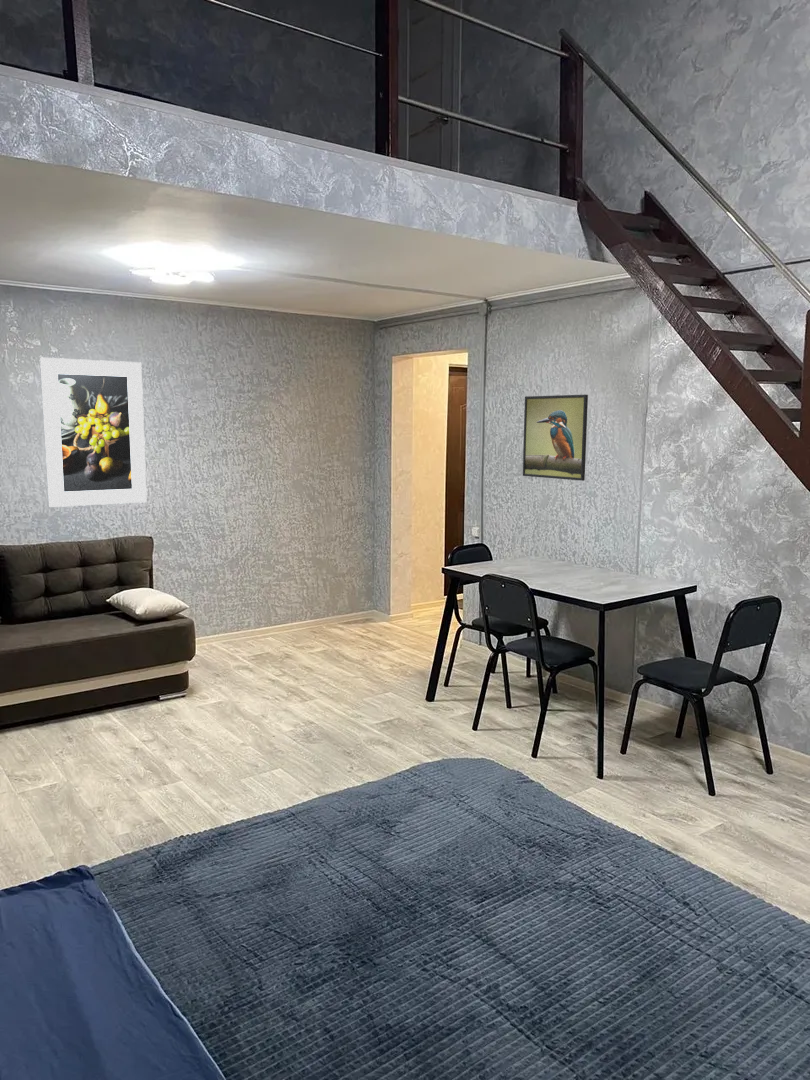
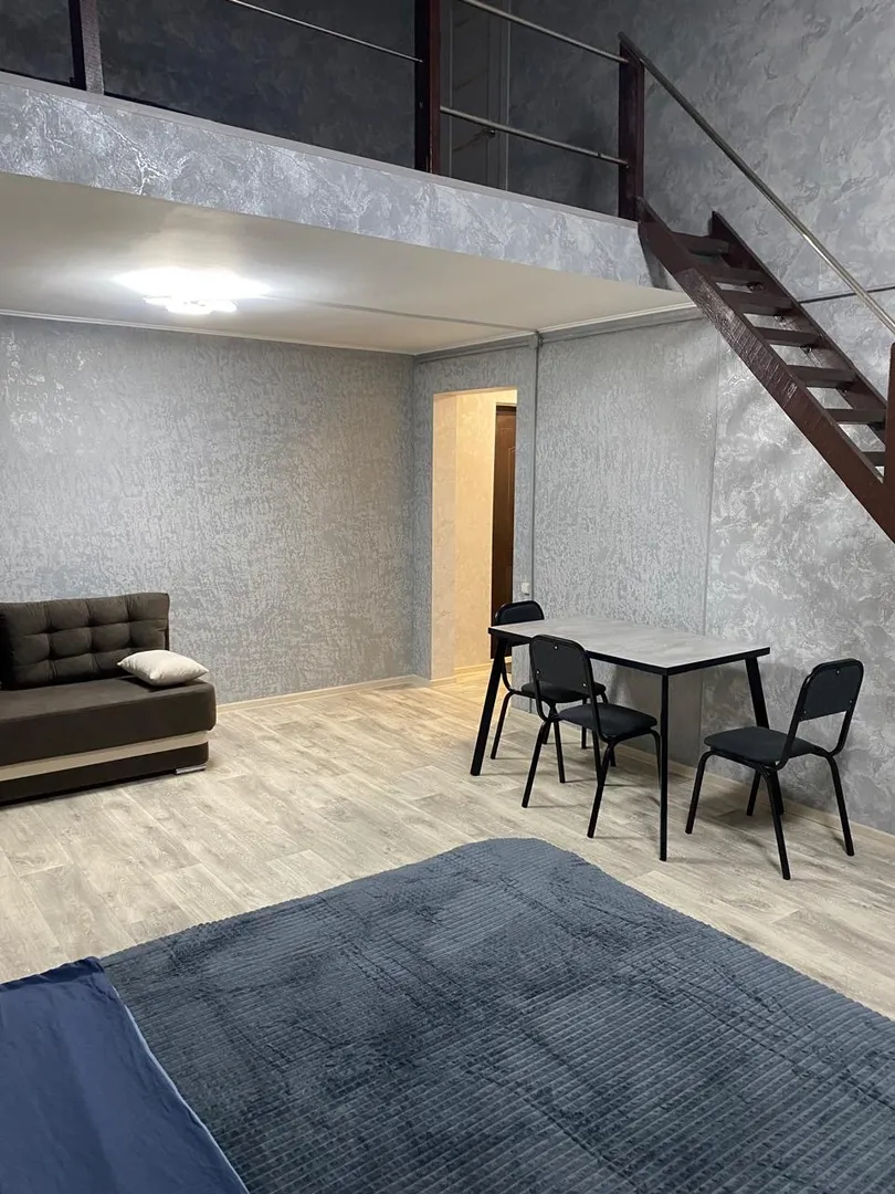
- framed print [39,357,148,508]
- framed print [522,394,589,482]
